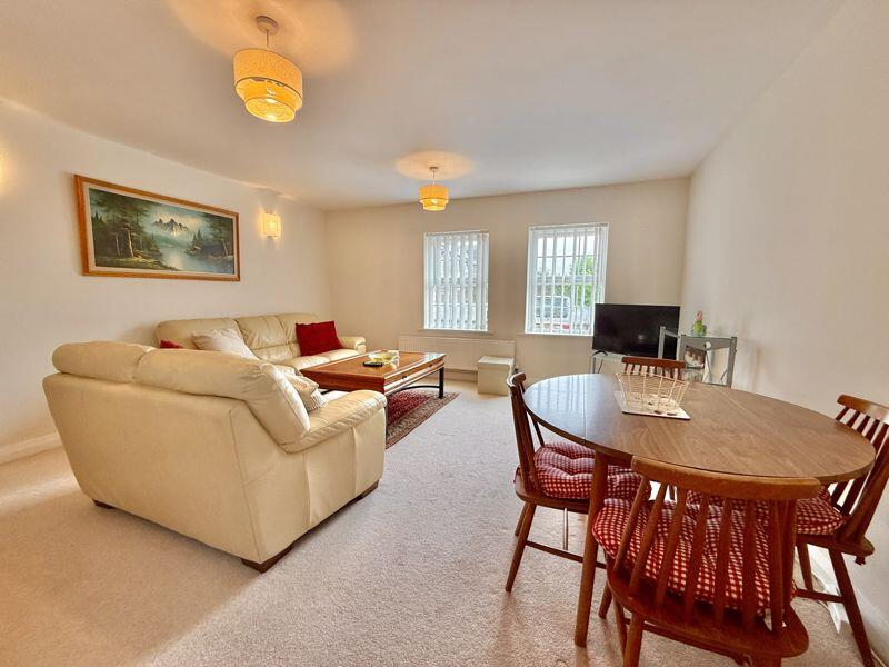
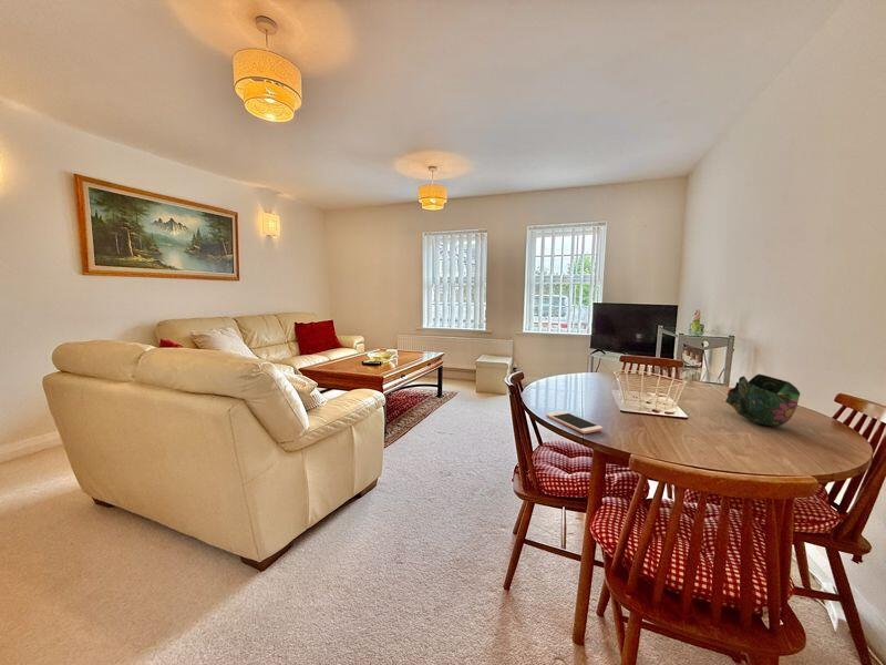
+ cell phone [545,410,605,434]
+ decorative bowl [724,372,801,428]
